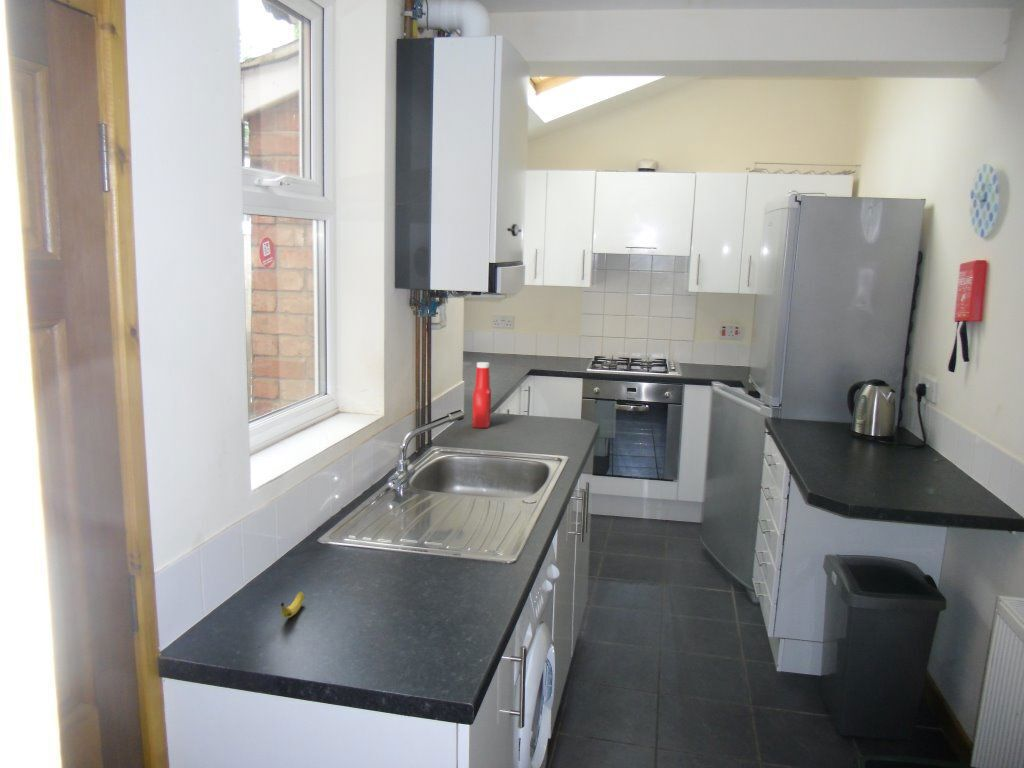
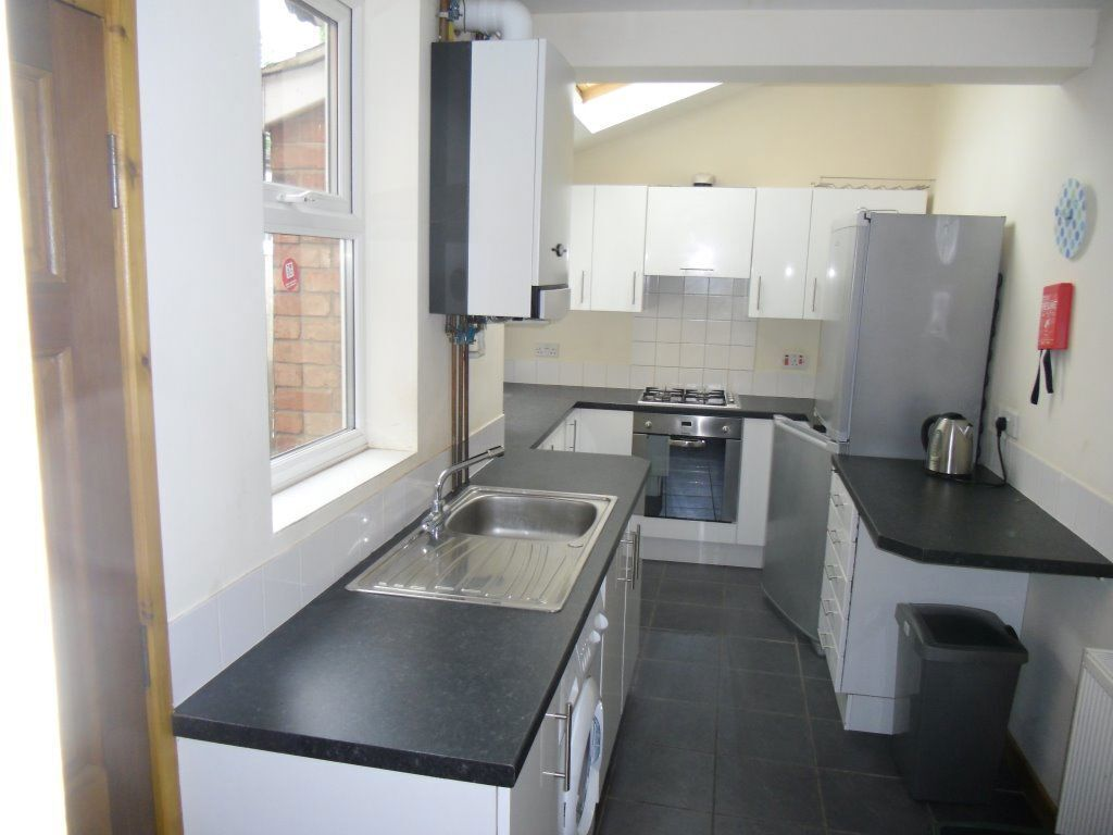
- banana [280,590,305,619]
- soap bottle [471,361,492,429]
